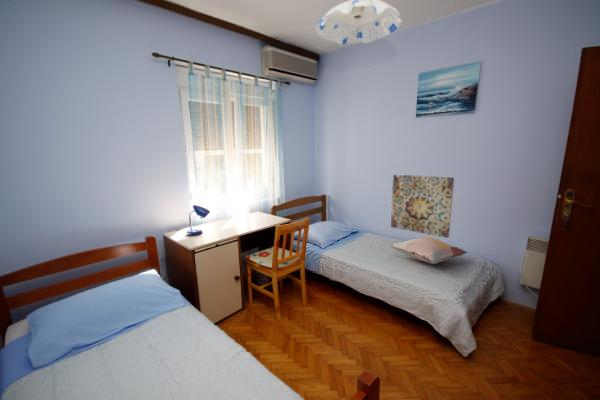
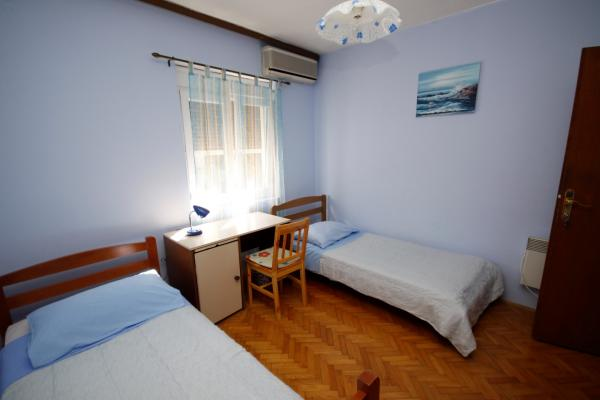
- wall art [390,174,455,239]
- decorative pillow [390,236,469,265]
